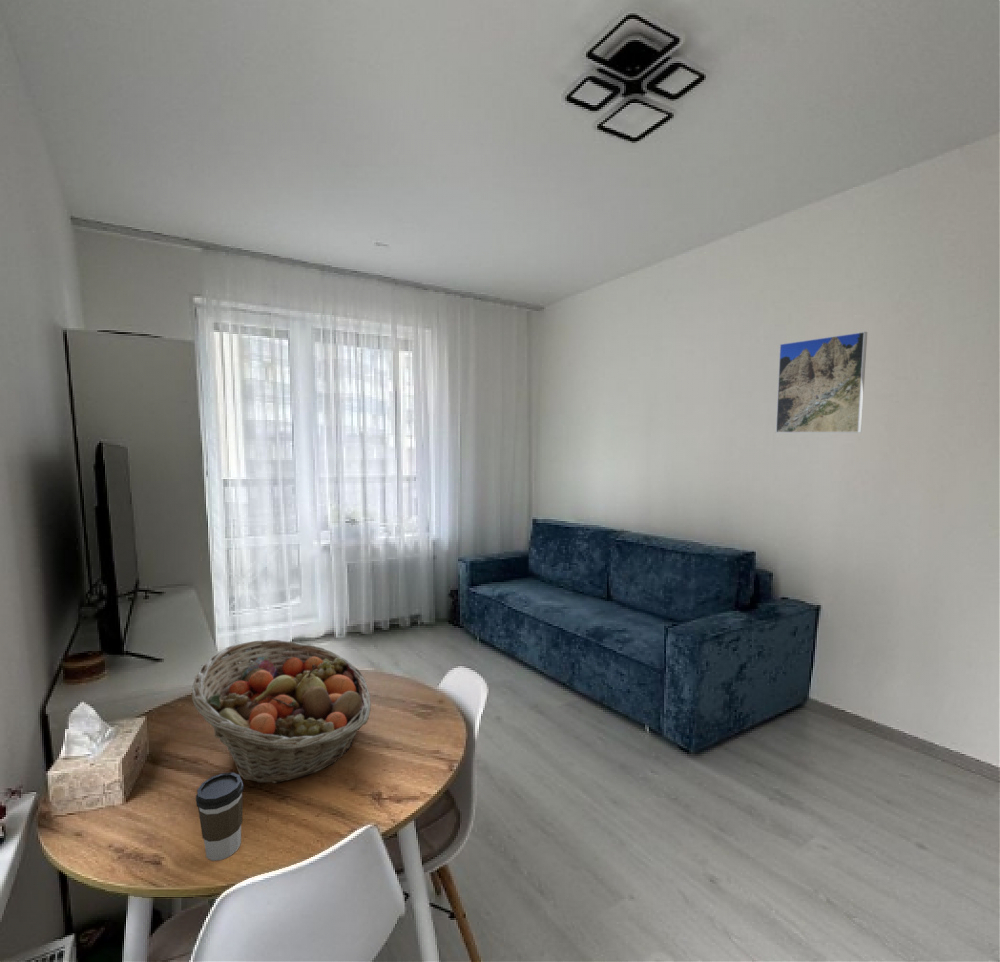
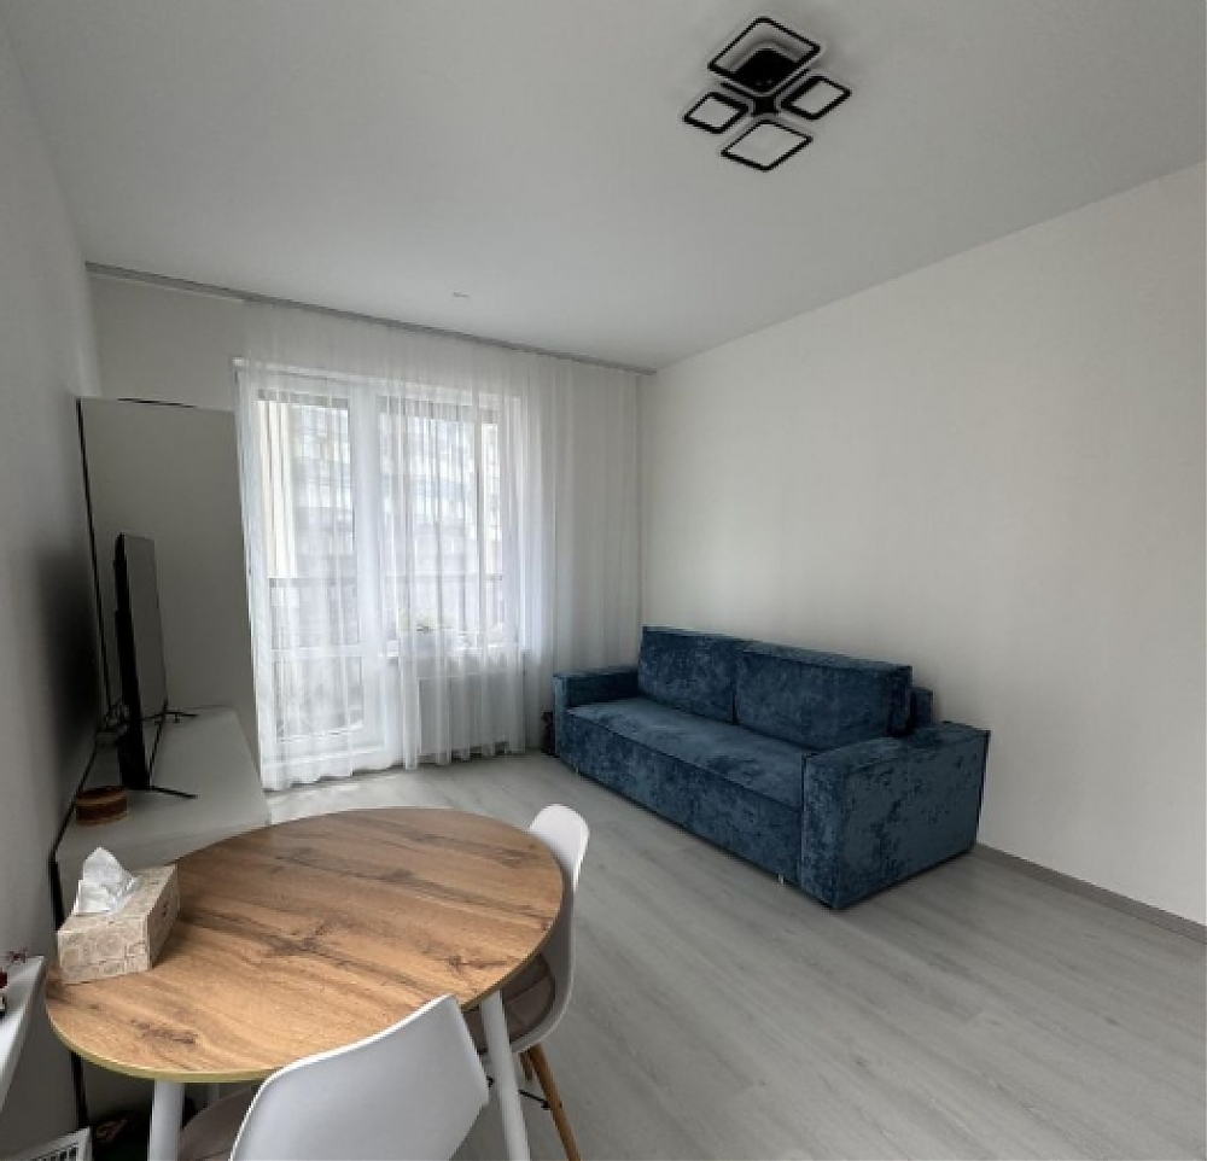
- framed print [775,331,868,434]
- fruit basket [191,639,372,785]
- coffee cup [195,772,245,862]
